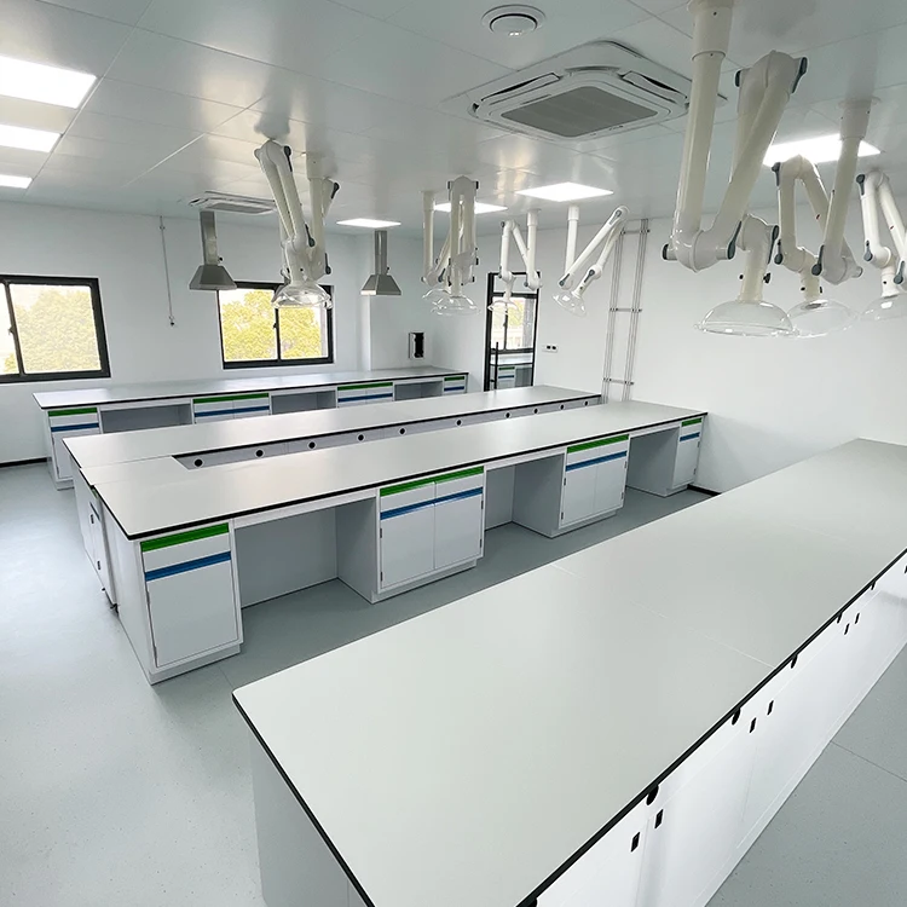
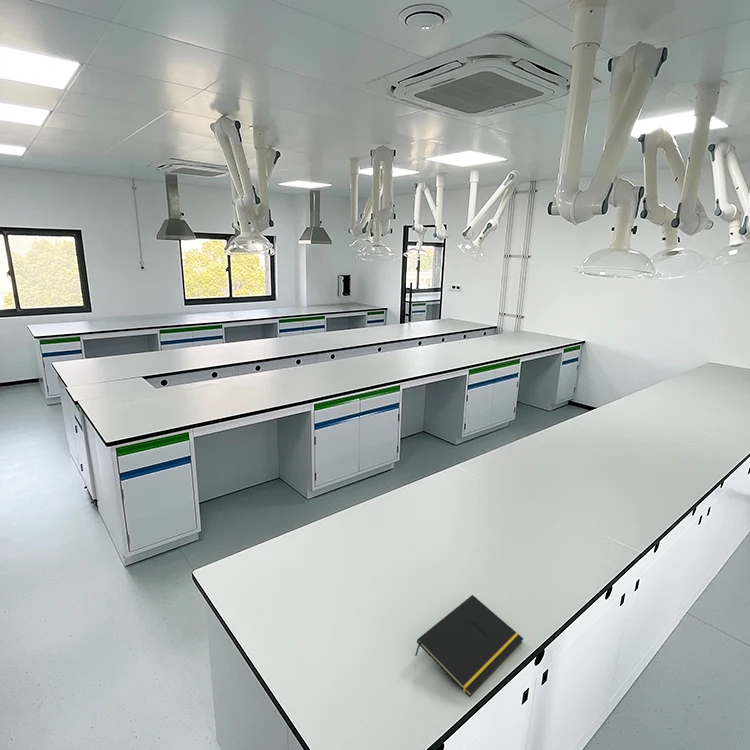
+ notepad [414,594,524,698]
